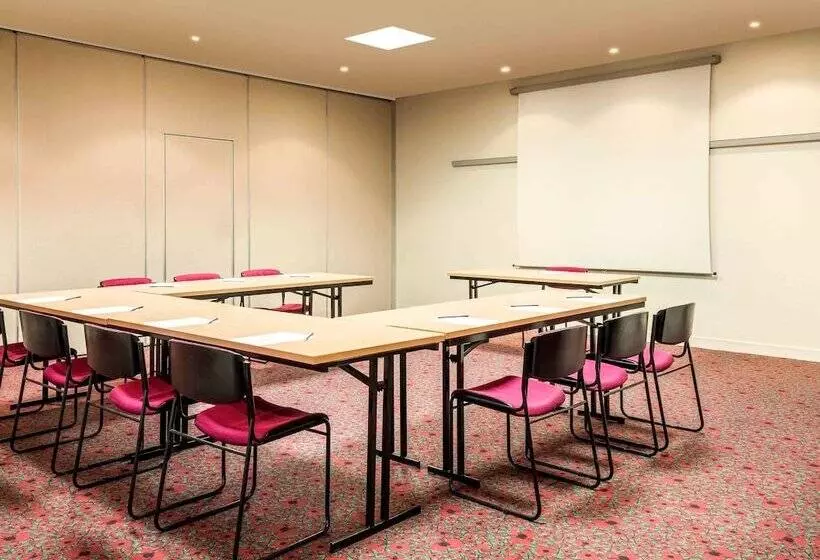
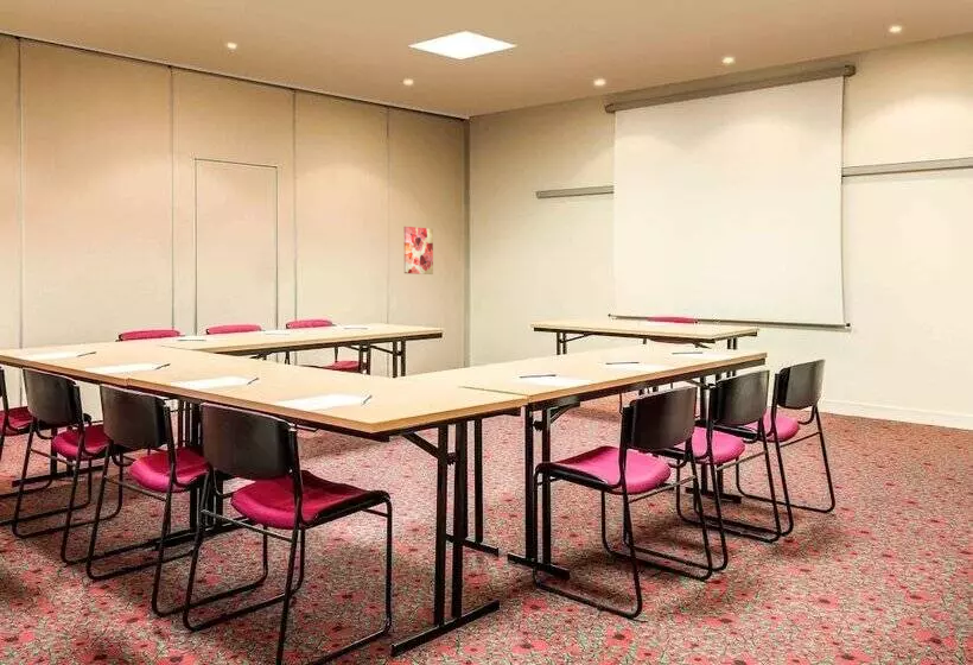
+ wall art [402,226,434,276]
